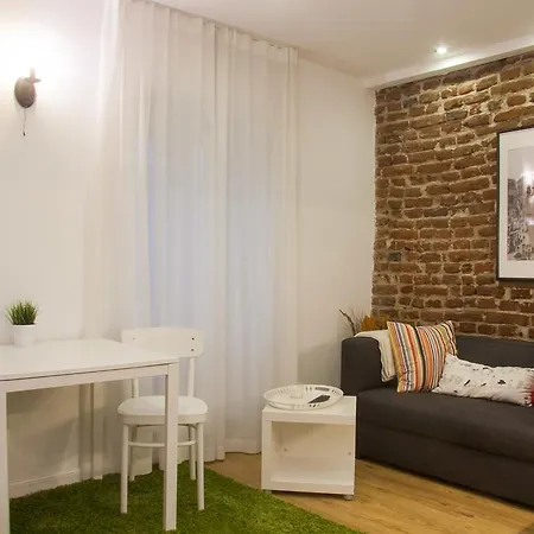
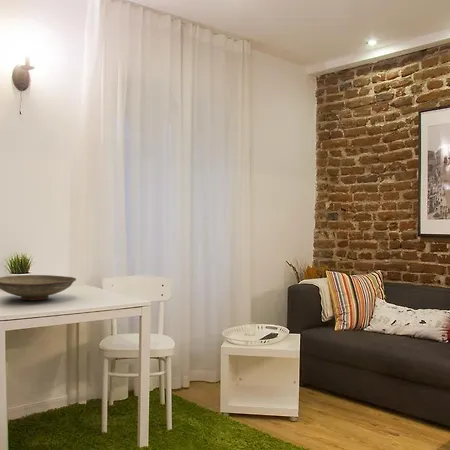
+ decorative bowl [0,274,77,302]
